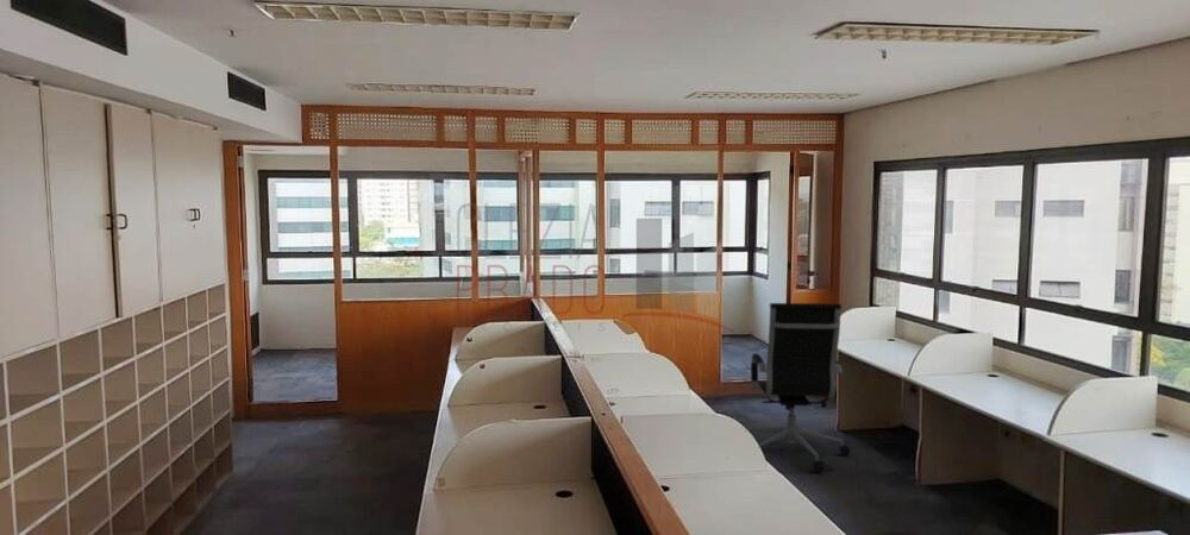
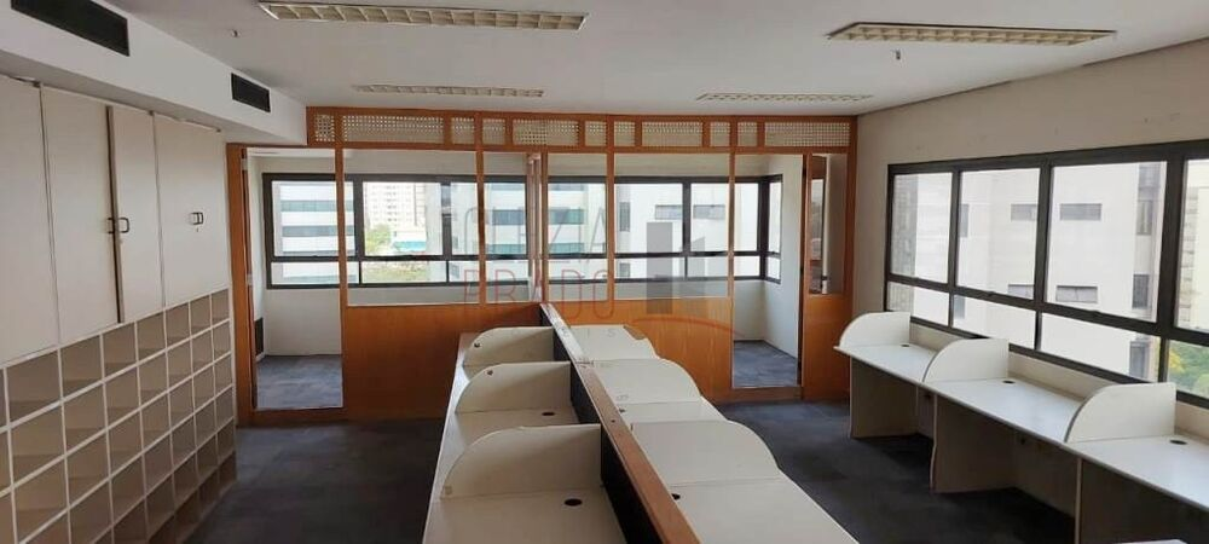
- office chair [746,302,852,473]
